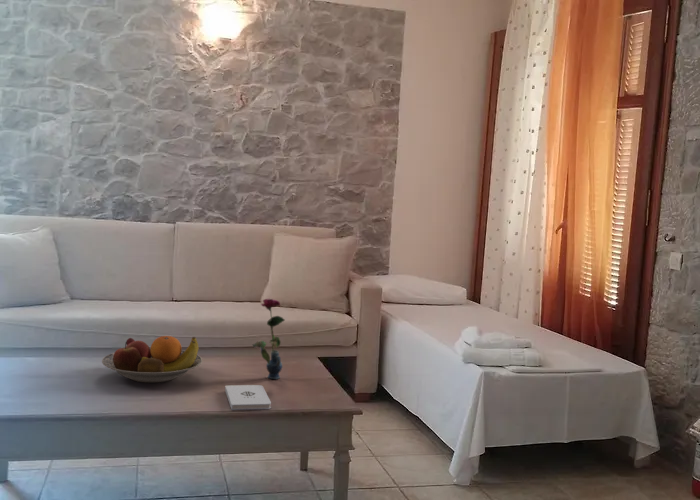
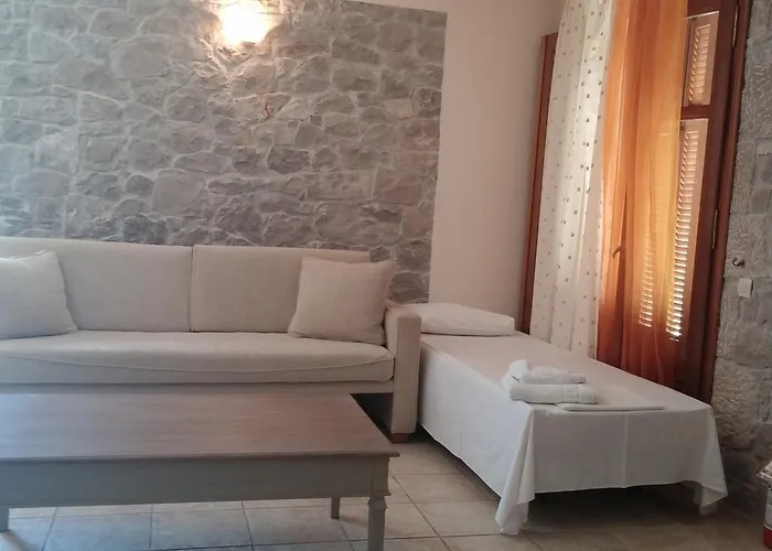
- fruit bowl [101,335,203,384]
- notepad [224,384,272,411]
- vase [252,298,286,380]
